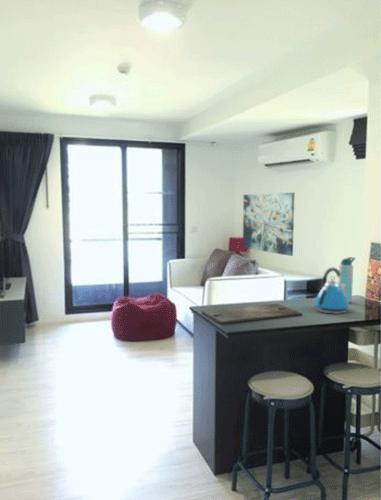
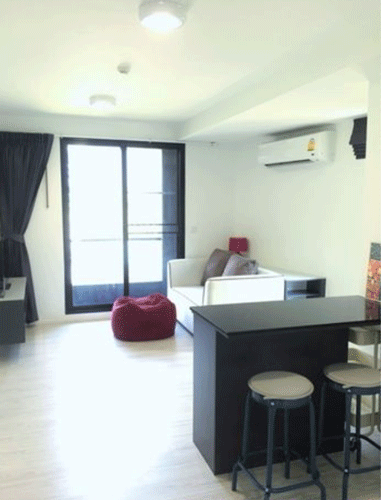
- wall art [242,192,295,257]
- water bottle [338,256,356,304]
- kettle [313,267,351,315]
- cutting board [201,303,303,325]
